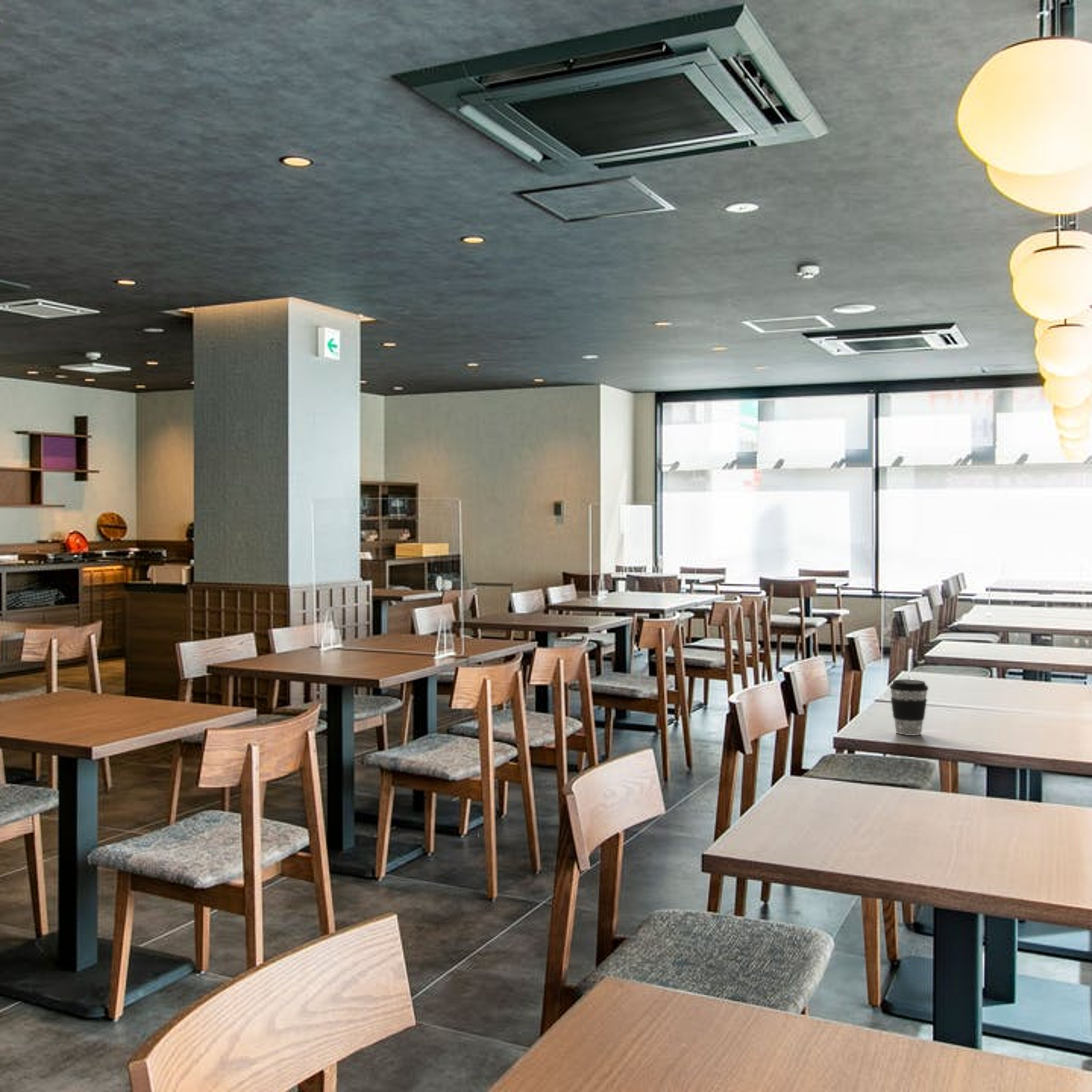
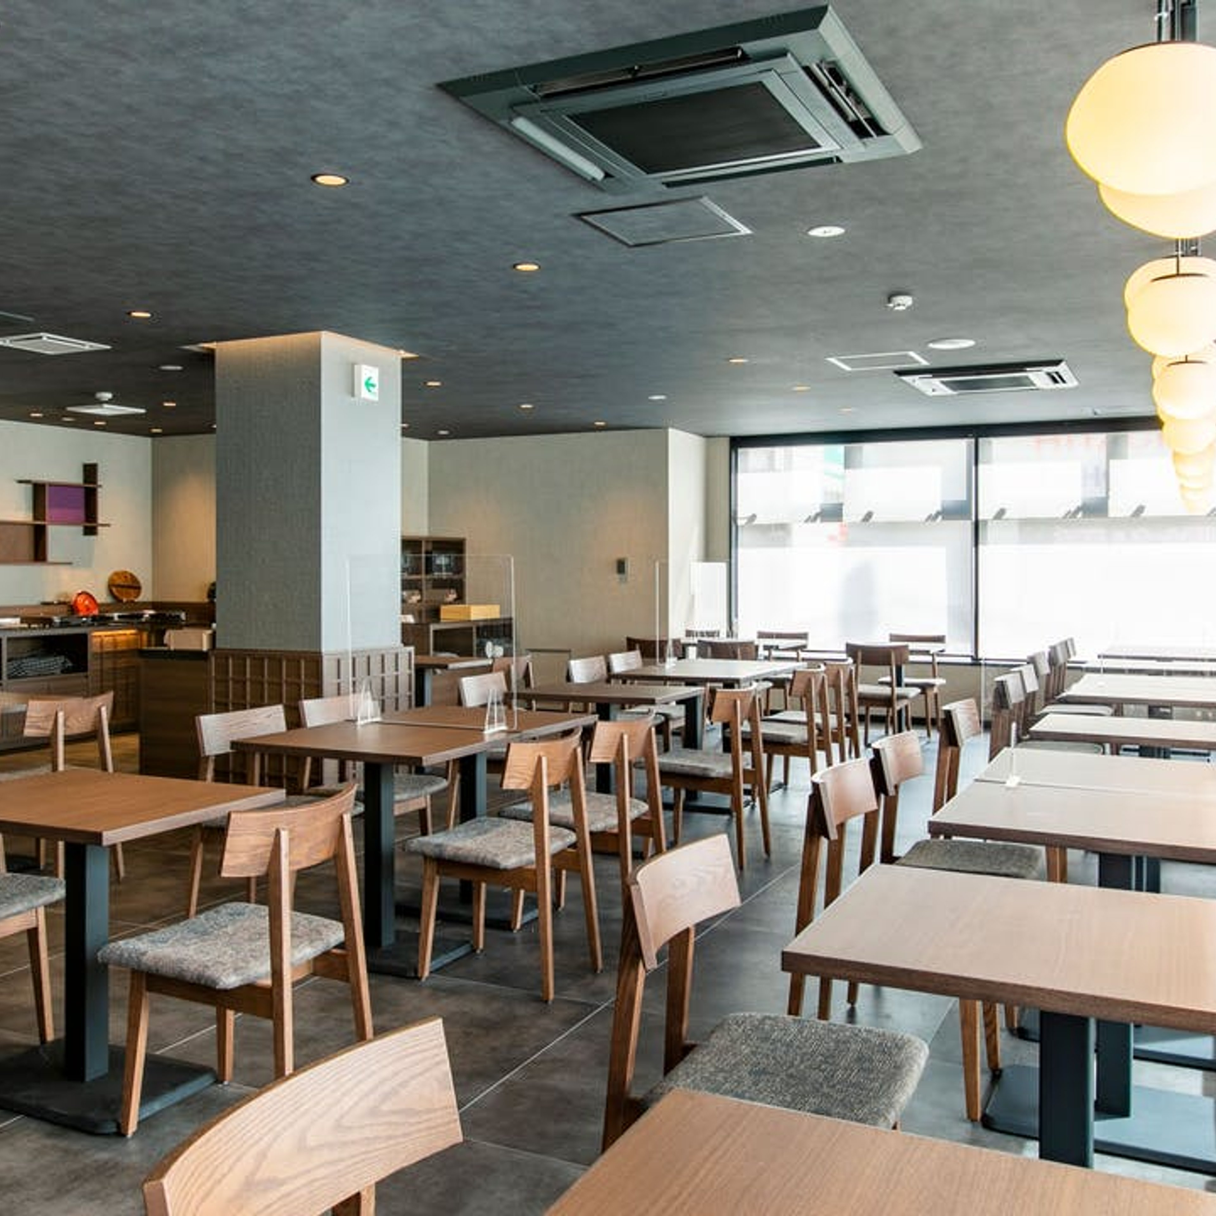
- coffee cup [890,679,929,735]
